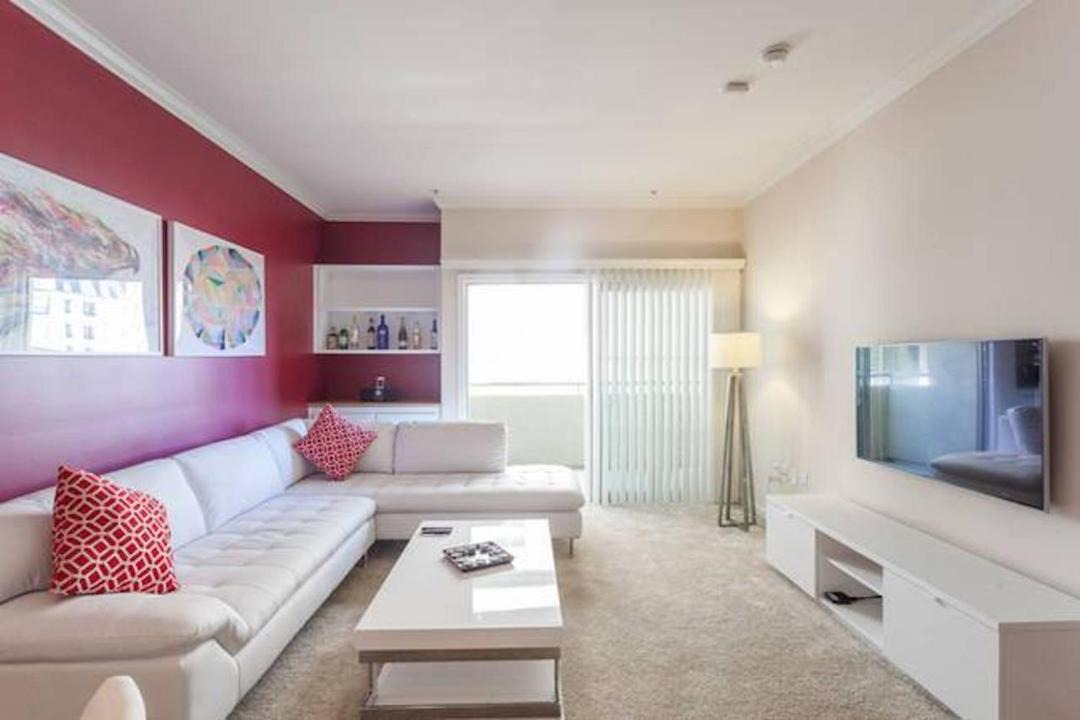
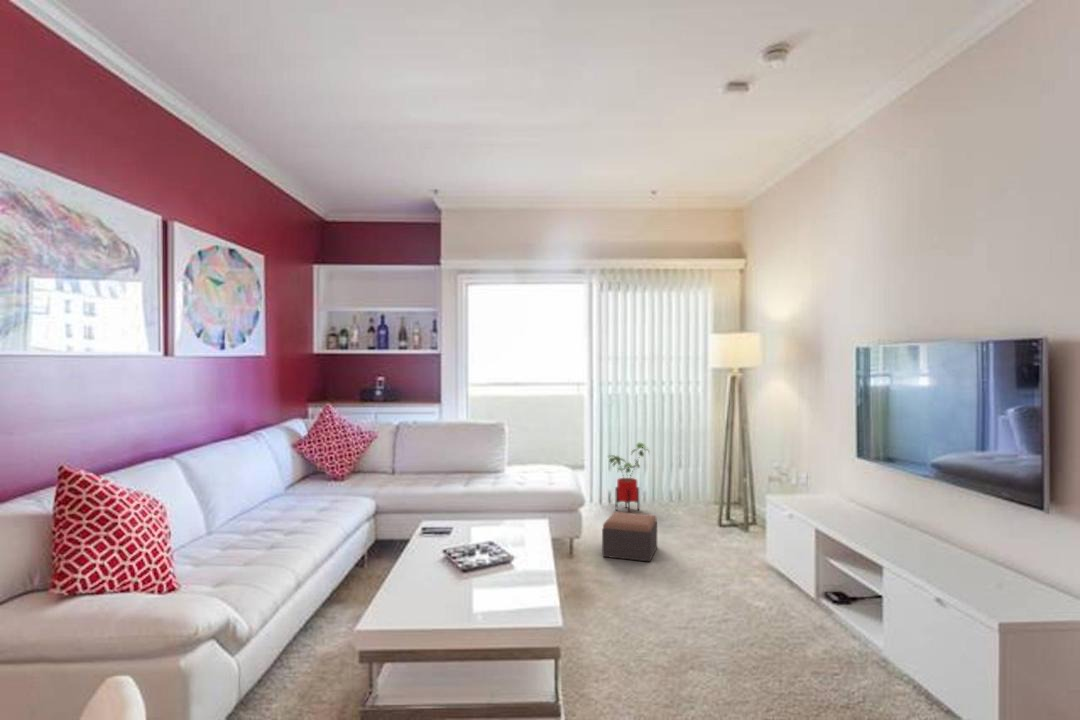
+ footstool [601,511,658,563]
+ house plant [607,441,651,513]
